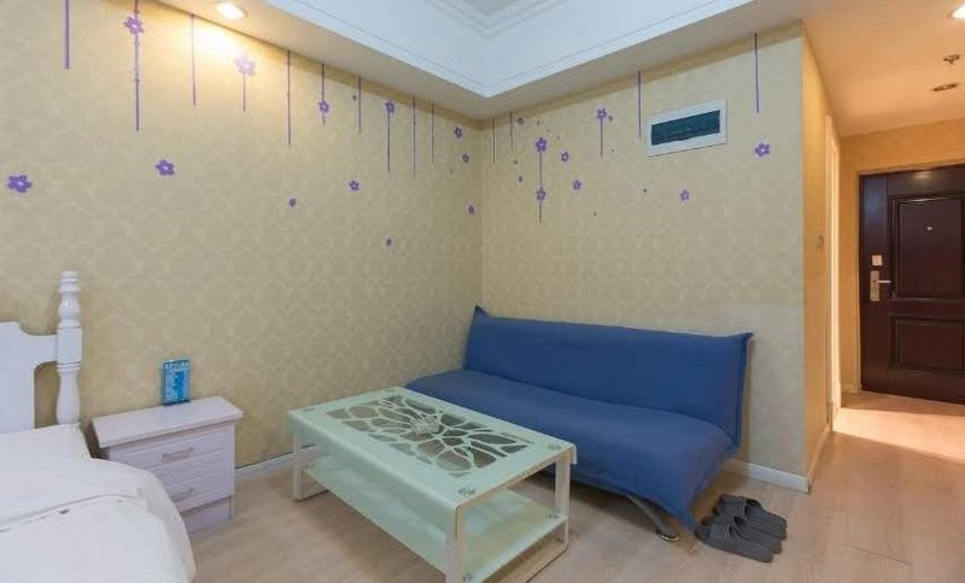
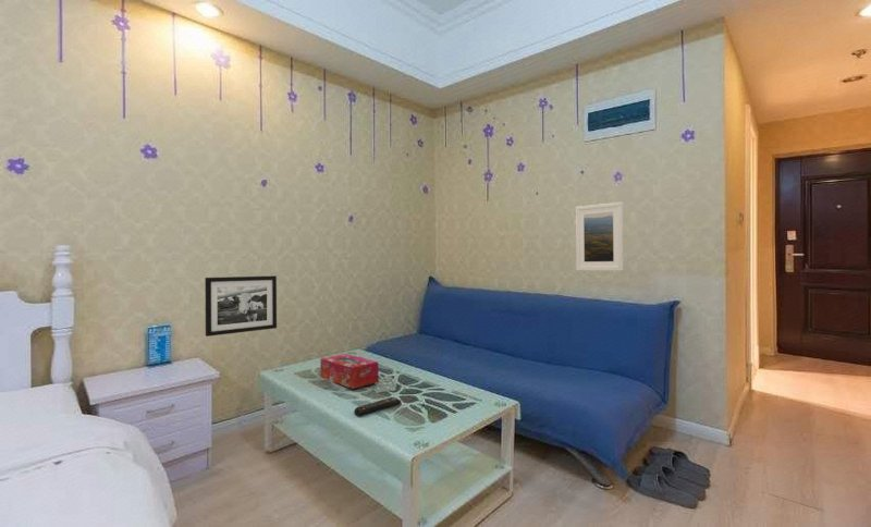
+ tissue box [319,353,380,390]
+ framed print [575,200,625,271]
+ remote control [353,396,402,417]
+ picture frame [204,274,278,338]
